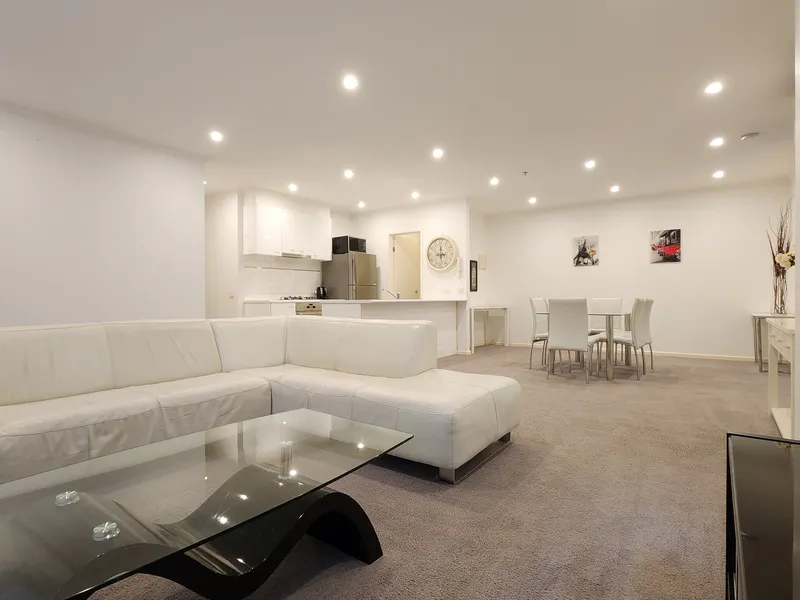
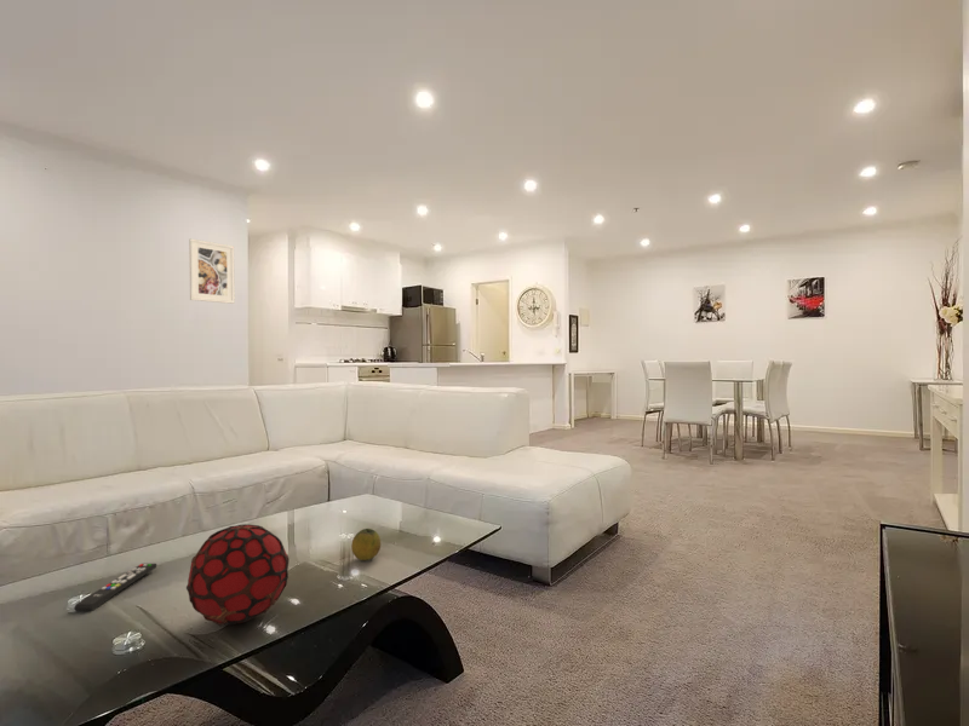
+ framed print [188,237,236,305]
+ decorative orb [185,523,289,626]
+ remote control [73,563,157,612]
+ fruit [350,528,382,561]
